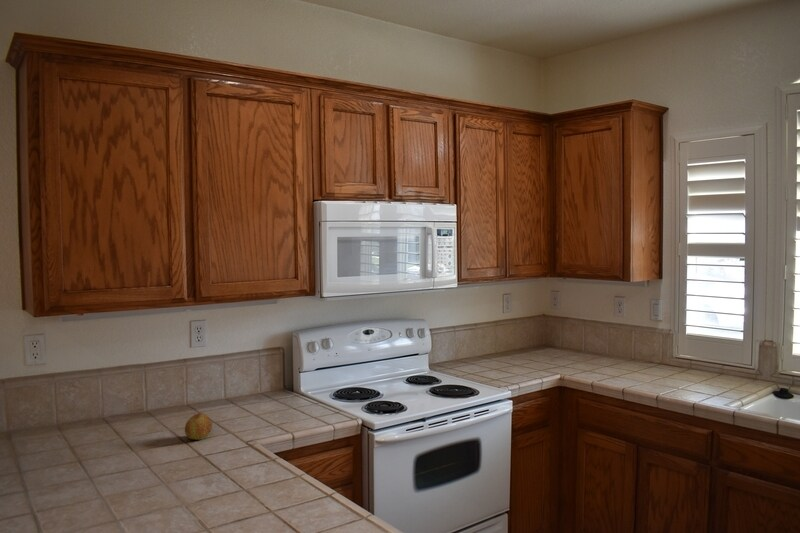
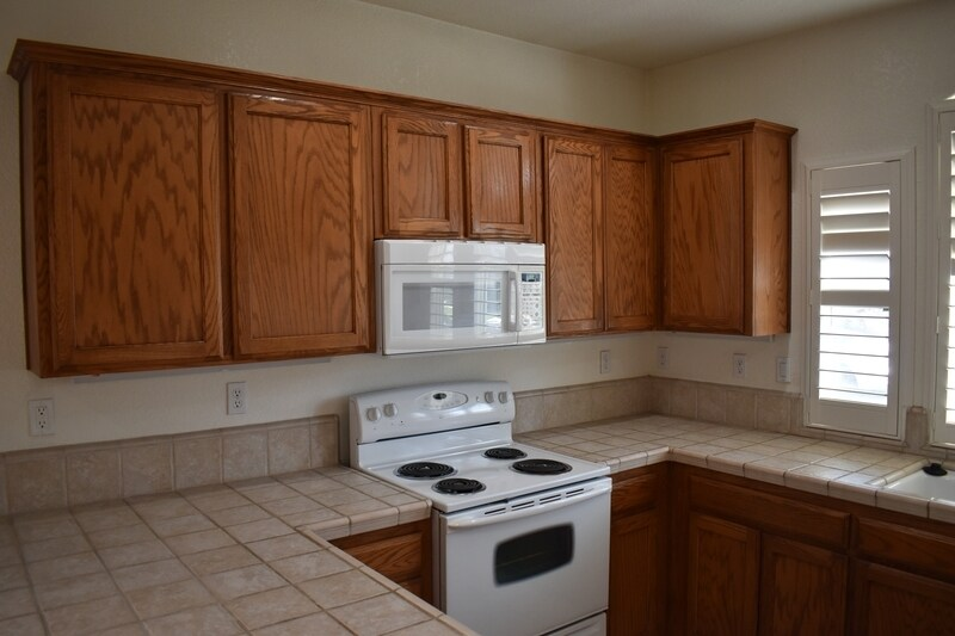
- apple [184,412,213,441]
